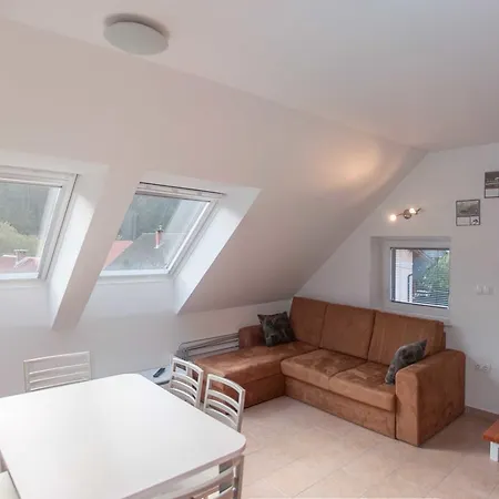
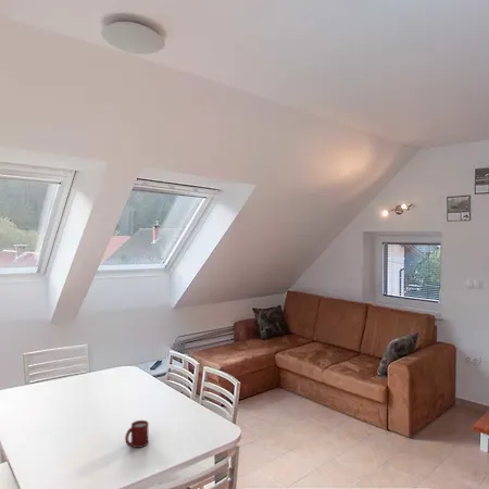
+ cup [124,419,150,449]
